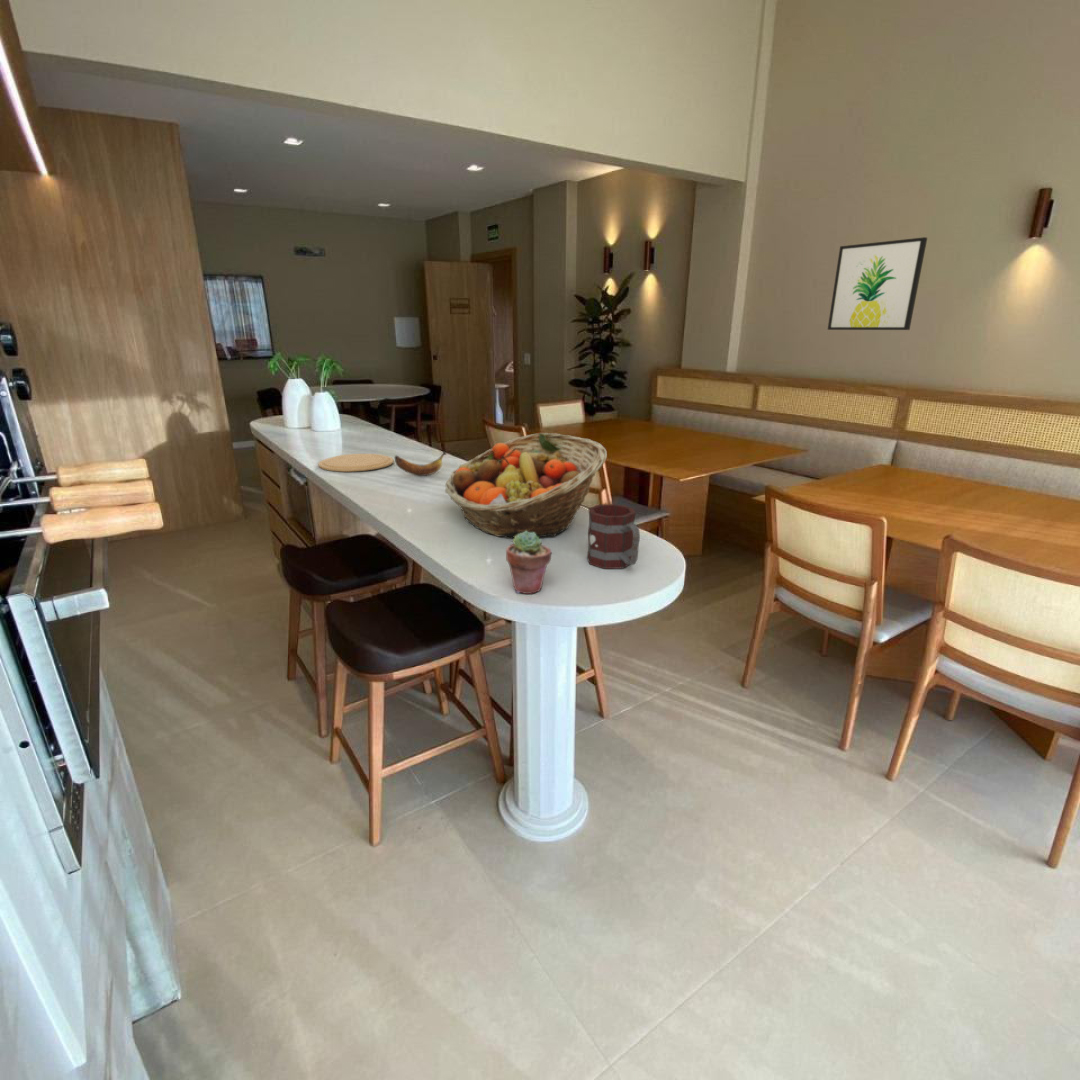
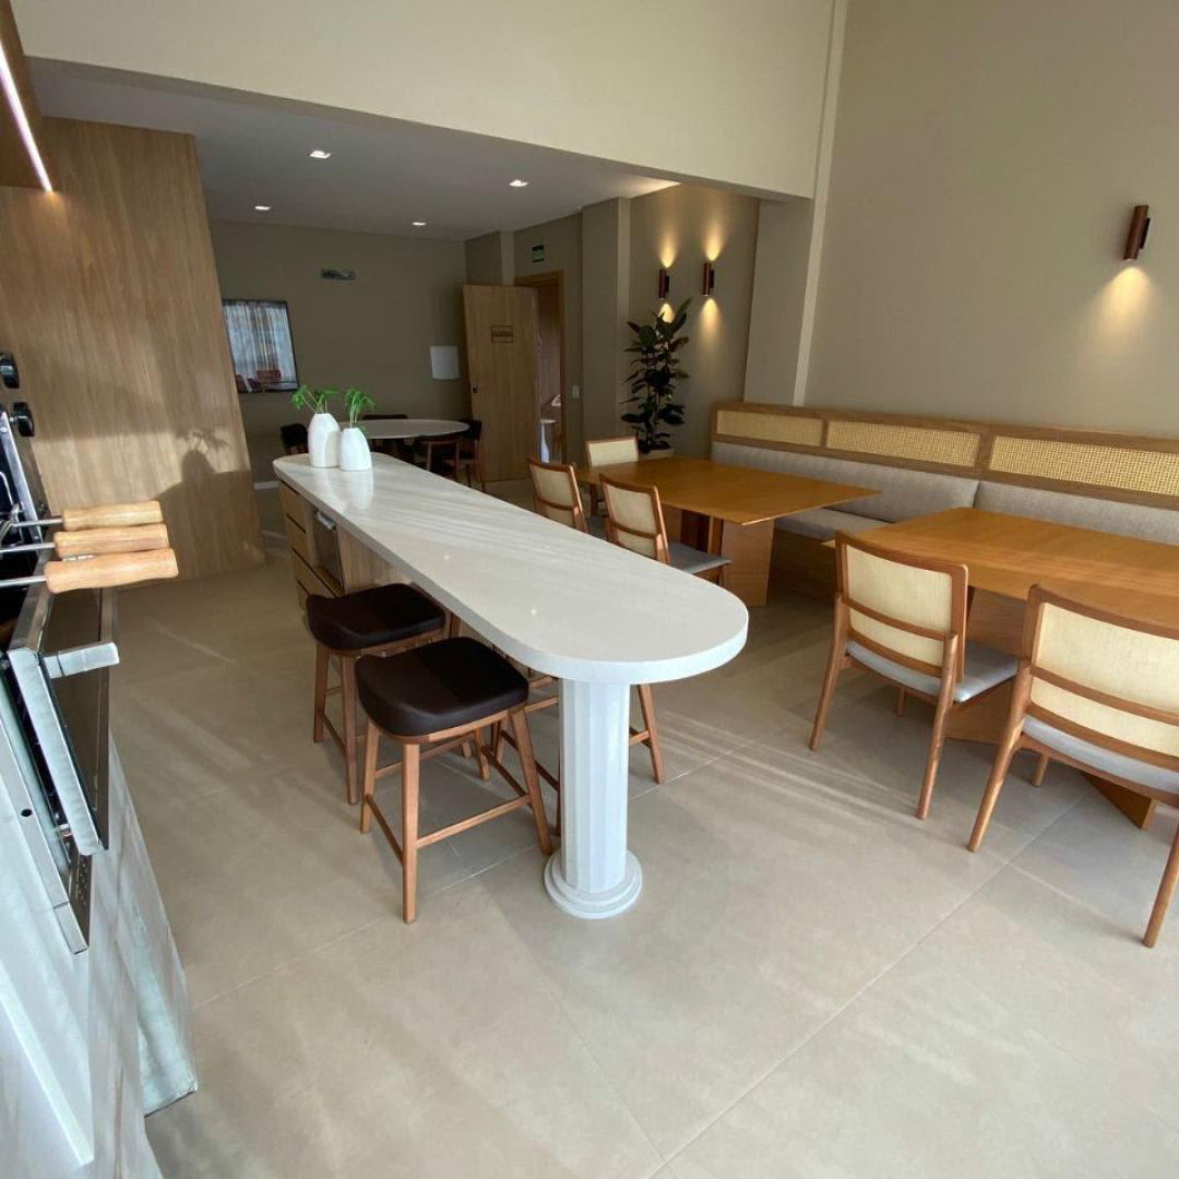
- wall art [827,236,928,331]
- mug [586,503,641,570]
- plate [318,453,394,473]
- banana [394,450,447,477]
- potted succulent [505,531,553,595]
- fruit basket [444,432,608,538]
